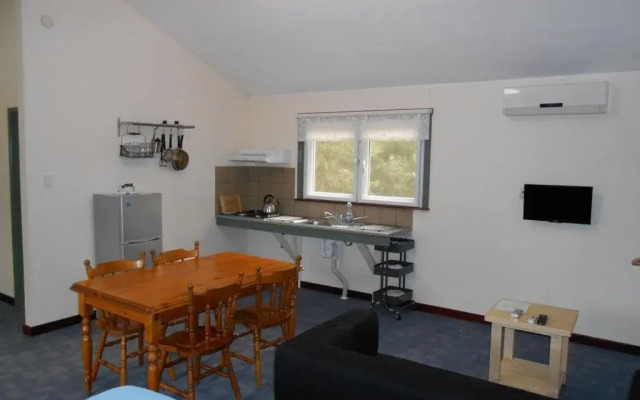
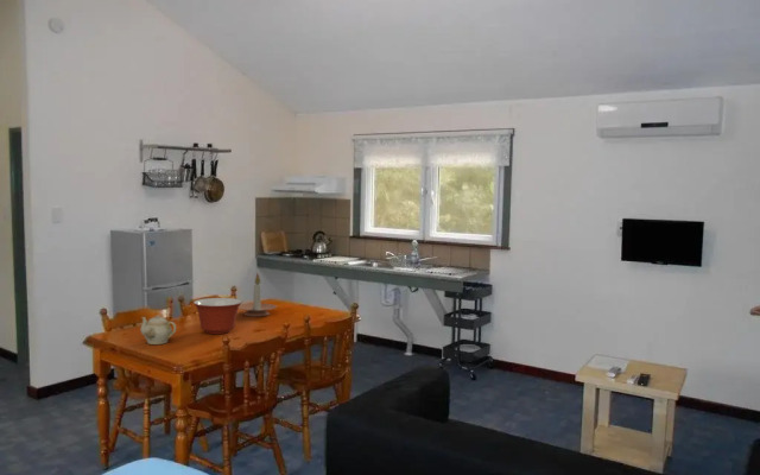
+ teapot [139,315,177,346]
+ candle holder [238,272,278,317]
+ mixing bowl [192,297,243,335]
